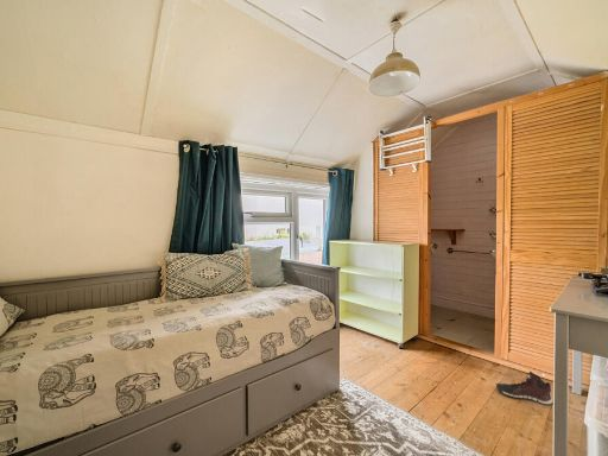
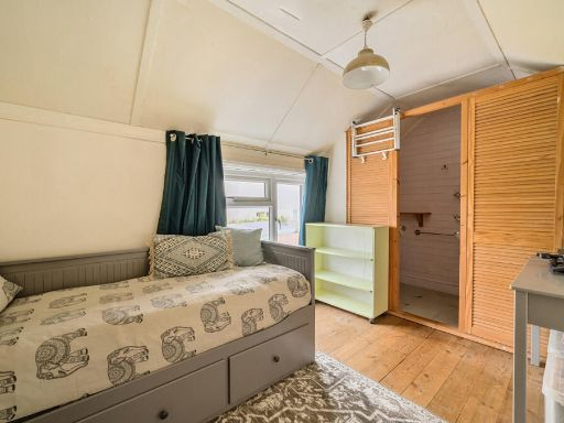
- sneaker [495,370,555,406]
